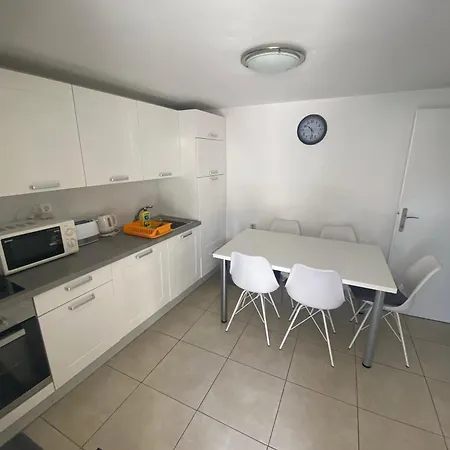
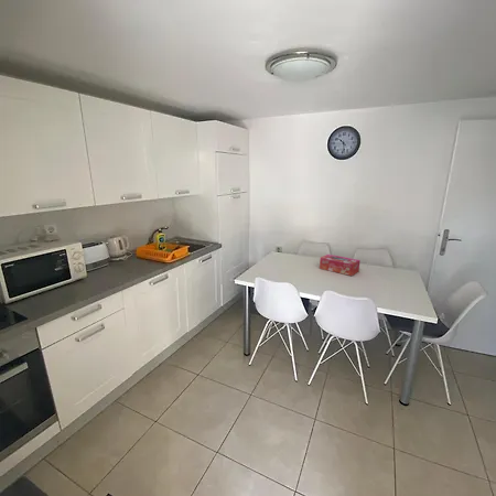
+ tissue box [319,254,362,277]
